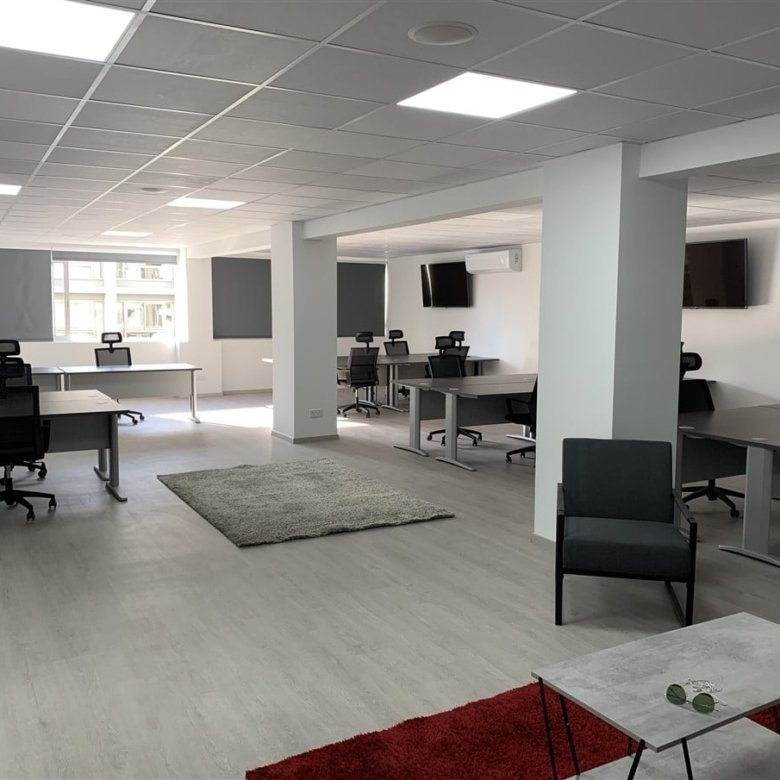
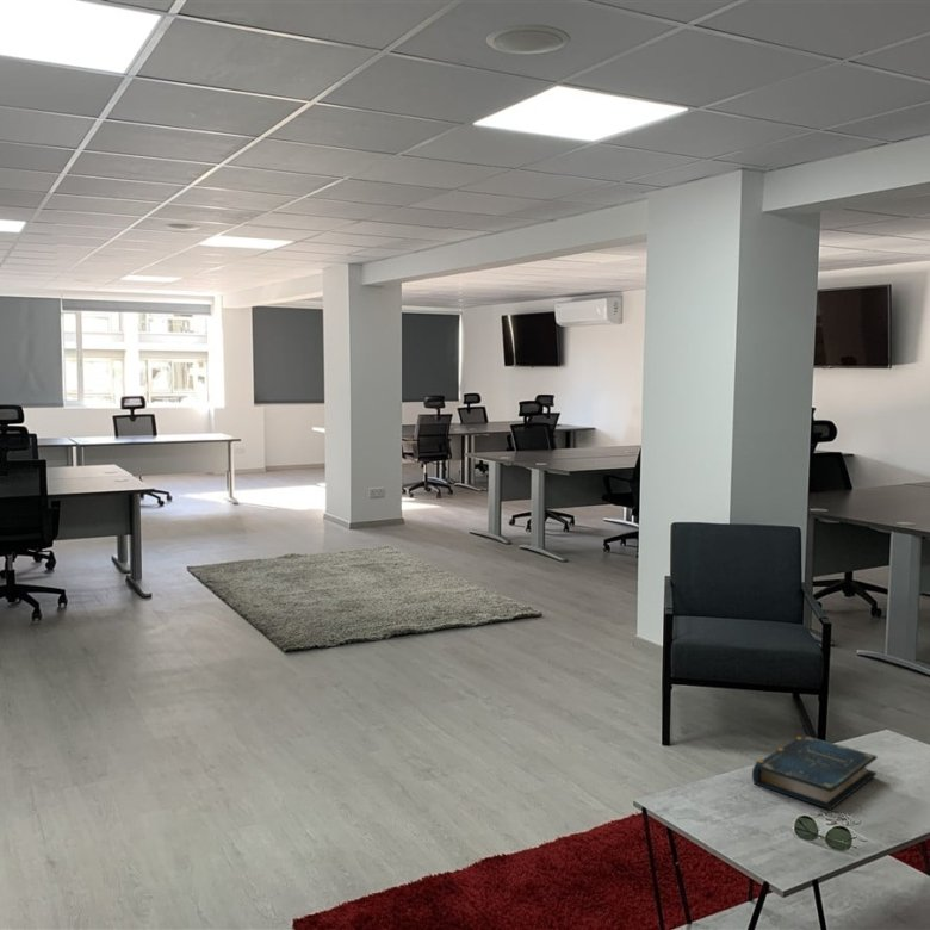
+ book [751,734,878,811]
